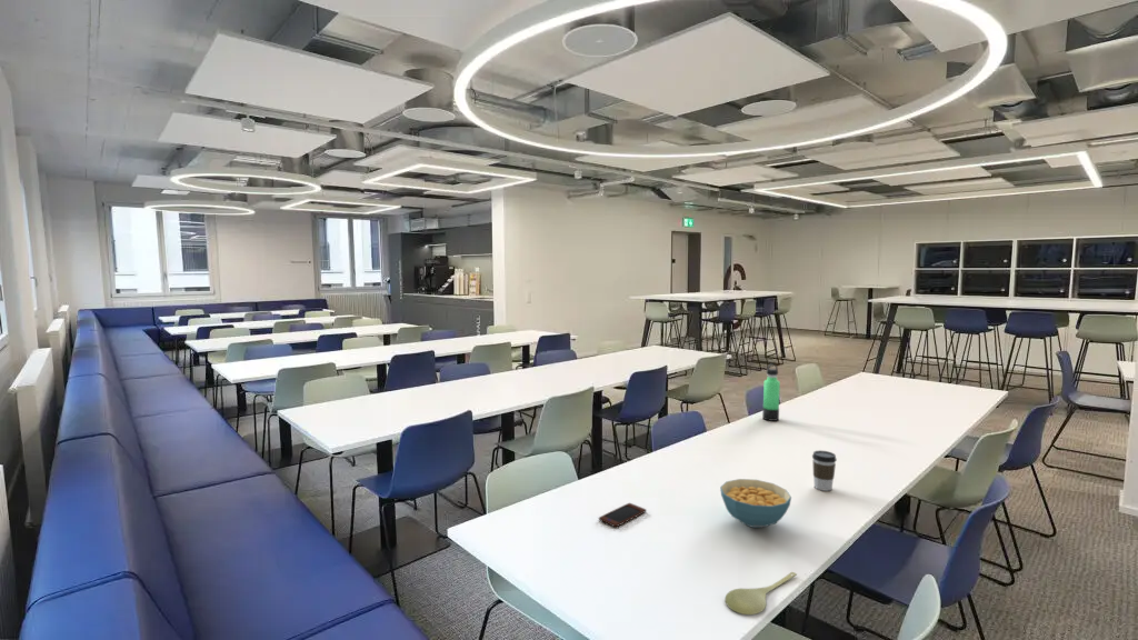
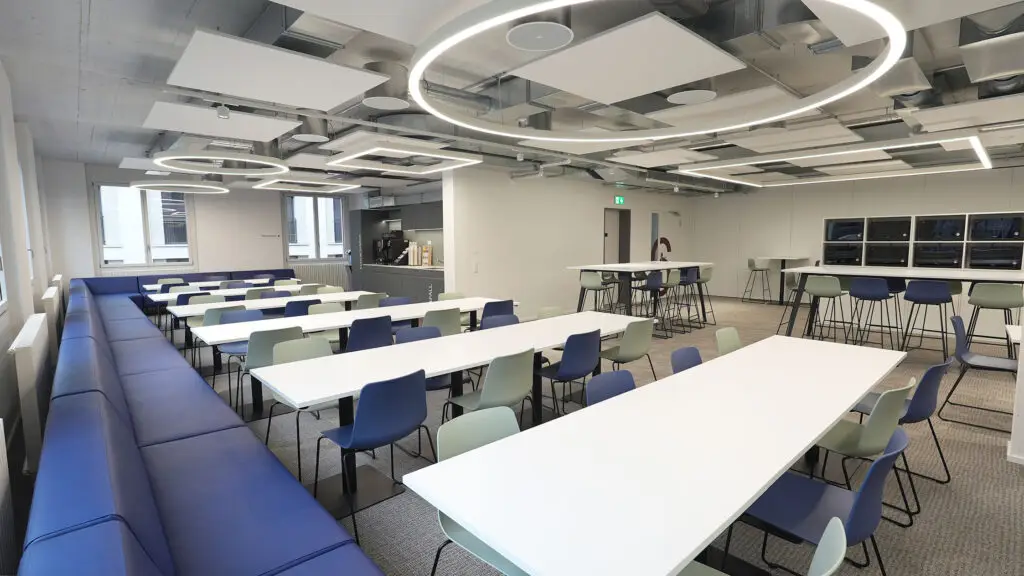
- thermos bottle [761,362,781,422]
- cereal bowl [719,478,792,529]
- spoon [723,571,798,616]
- coffee cup [811,449,838,492]
- smartphone [598,502,648,528]
